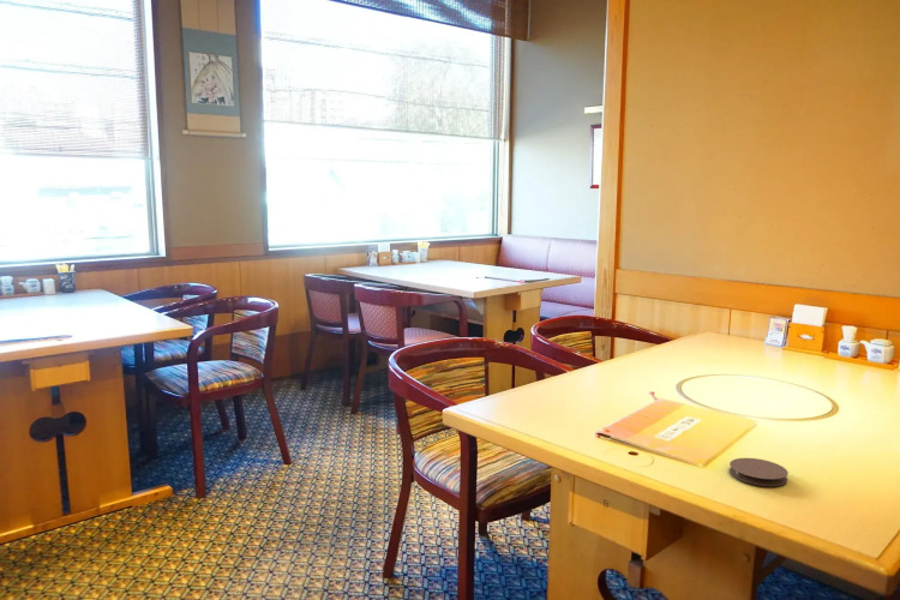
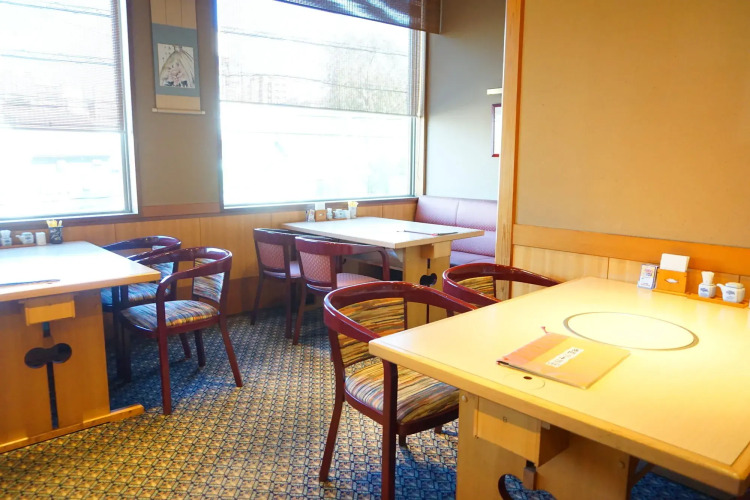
- coaster [728,457,790,487]
